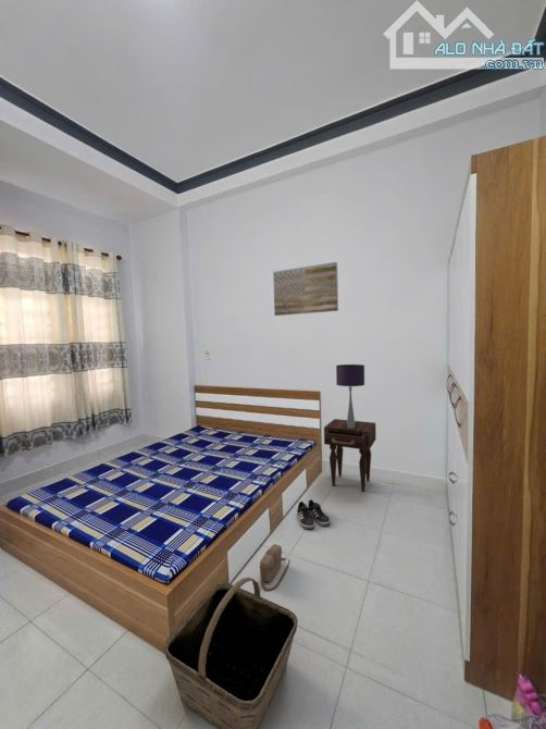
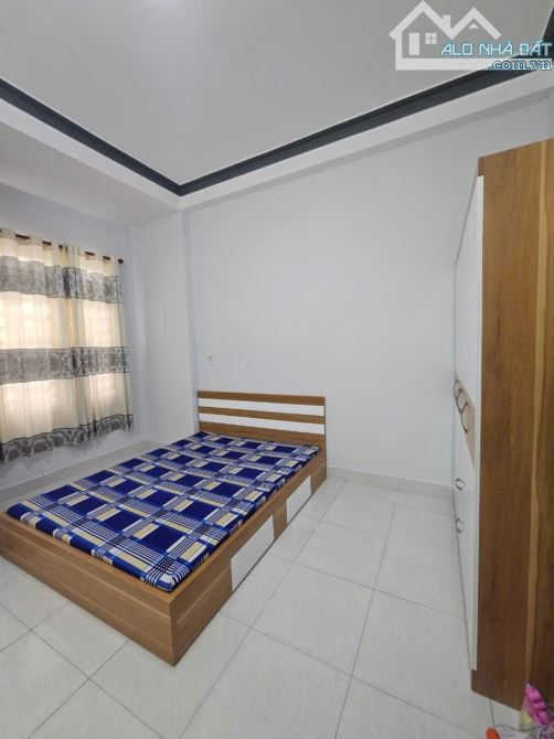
- basket [163,576,299,729]
- table lamp [335,363,365,429]
- shoe [296,498,332,530]
- saddlebag [259,543,291,592]
- wall art [272,261,339,317]
- nightstand [323,418,377,493]
